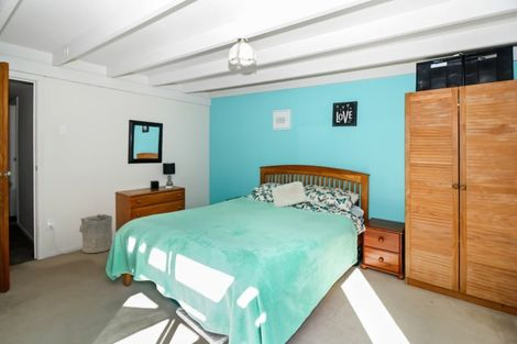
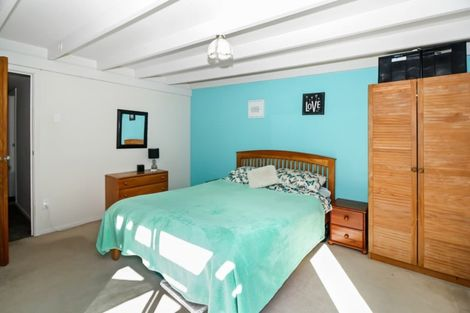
- laundry hamper [78,213,113,254]
